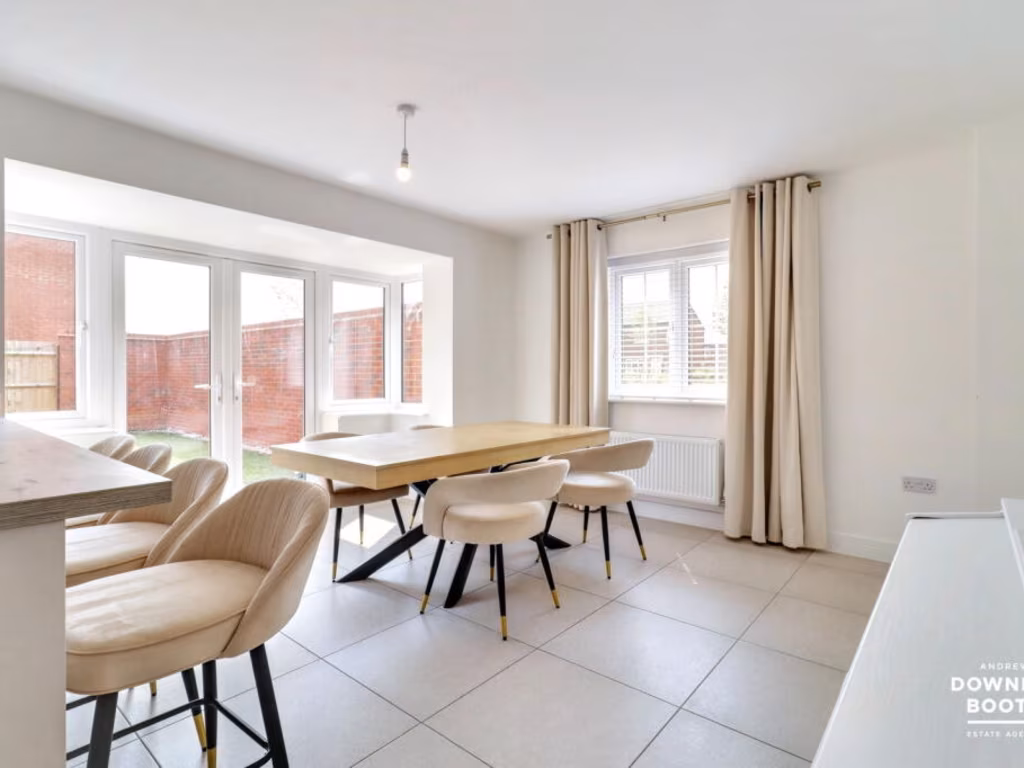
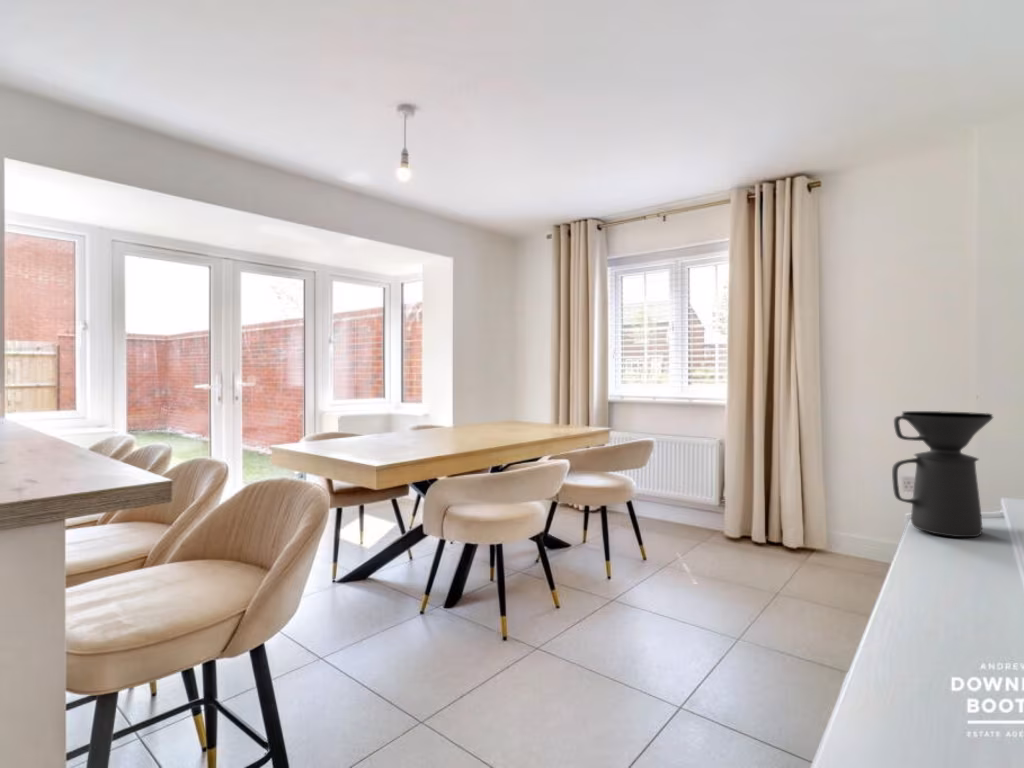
+ coffee maker [891,410,994,538]
